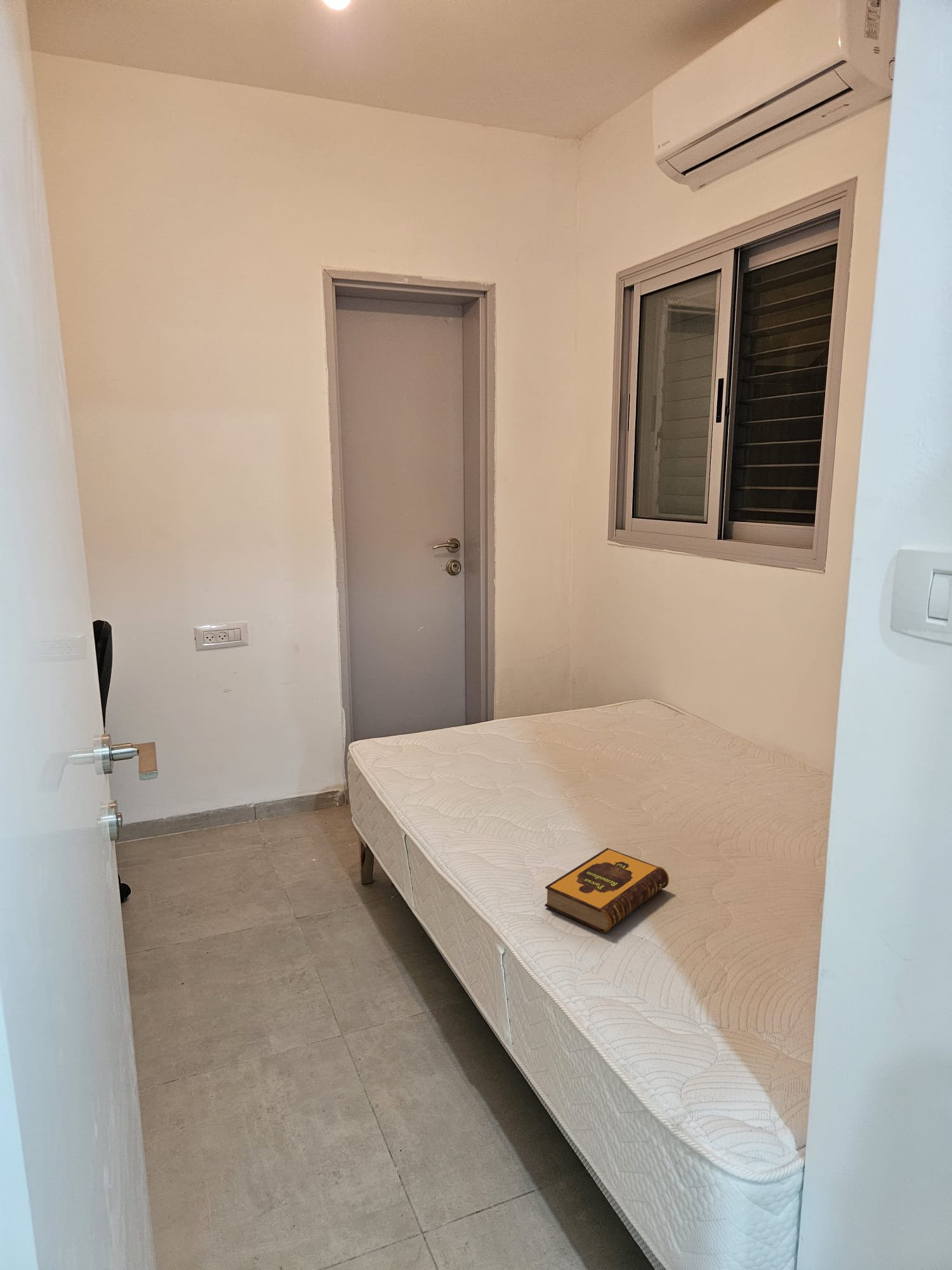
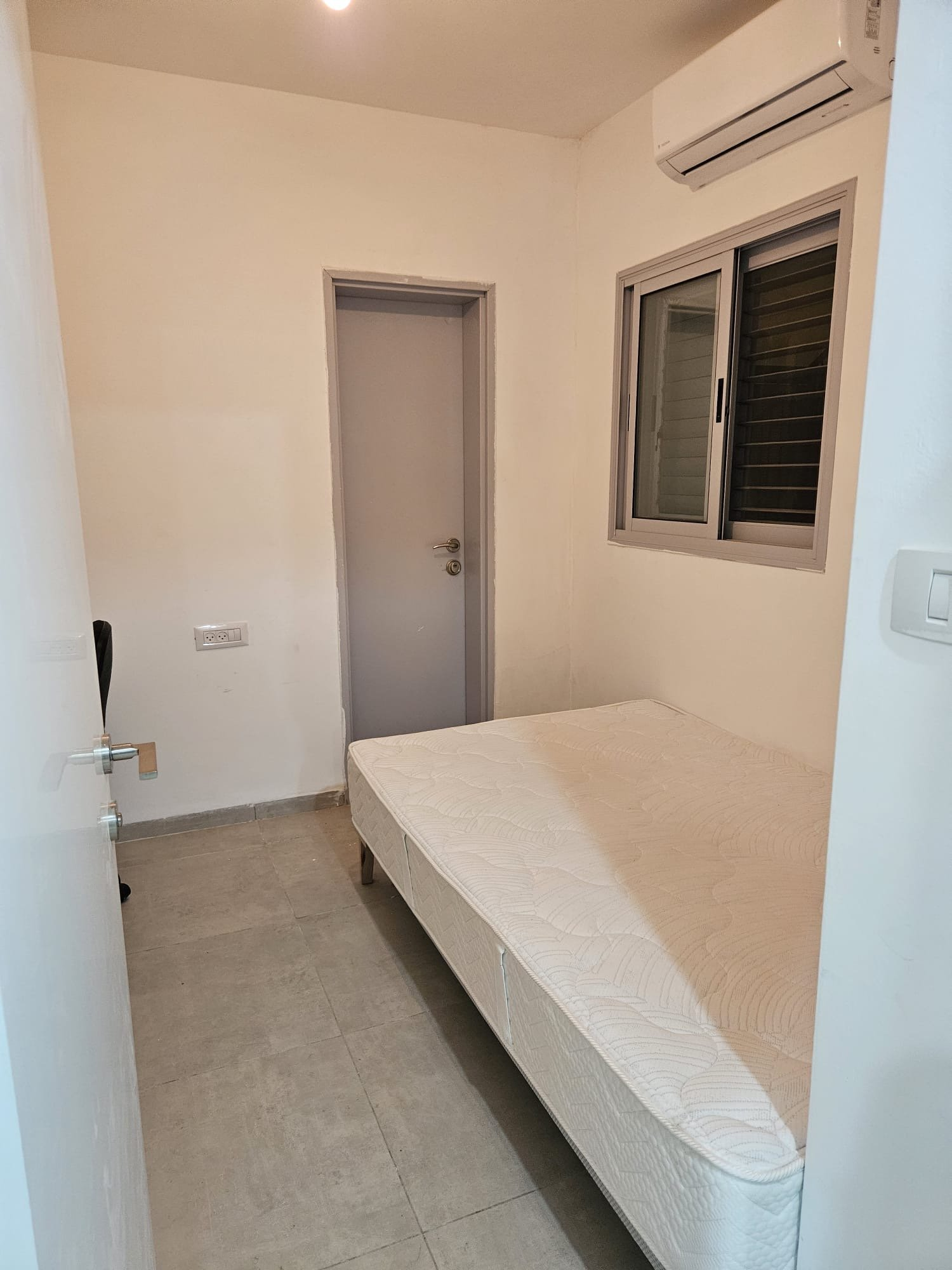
- hardback book [544,848,670,933]
